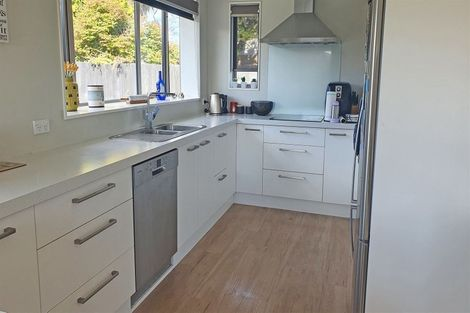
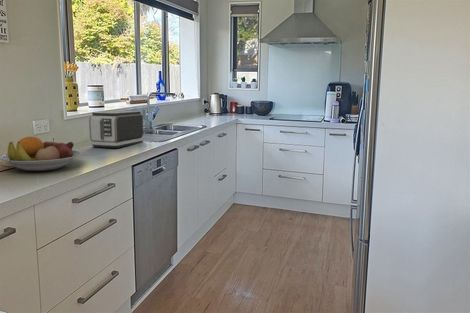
+ toaster [88,110,144,149]
+ fruit bowl [0,136,83,172]
